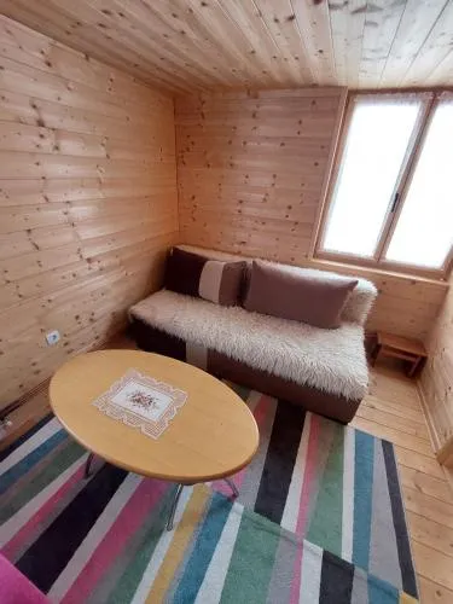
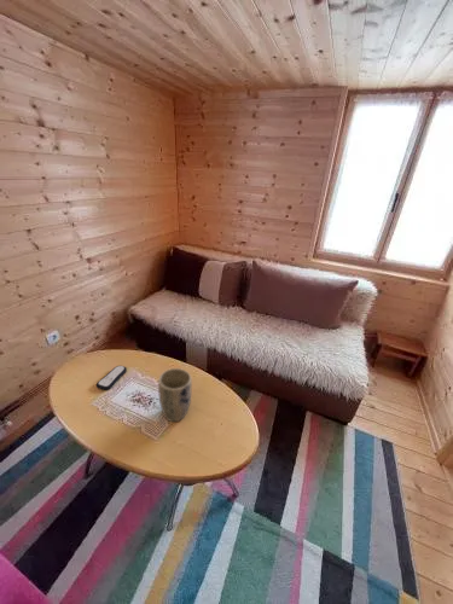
+ remote control [95,365,128,391]
+ plant pot [157,367,193,423]
